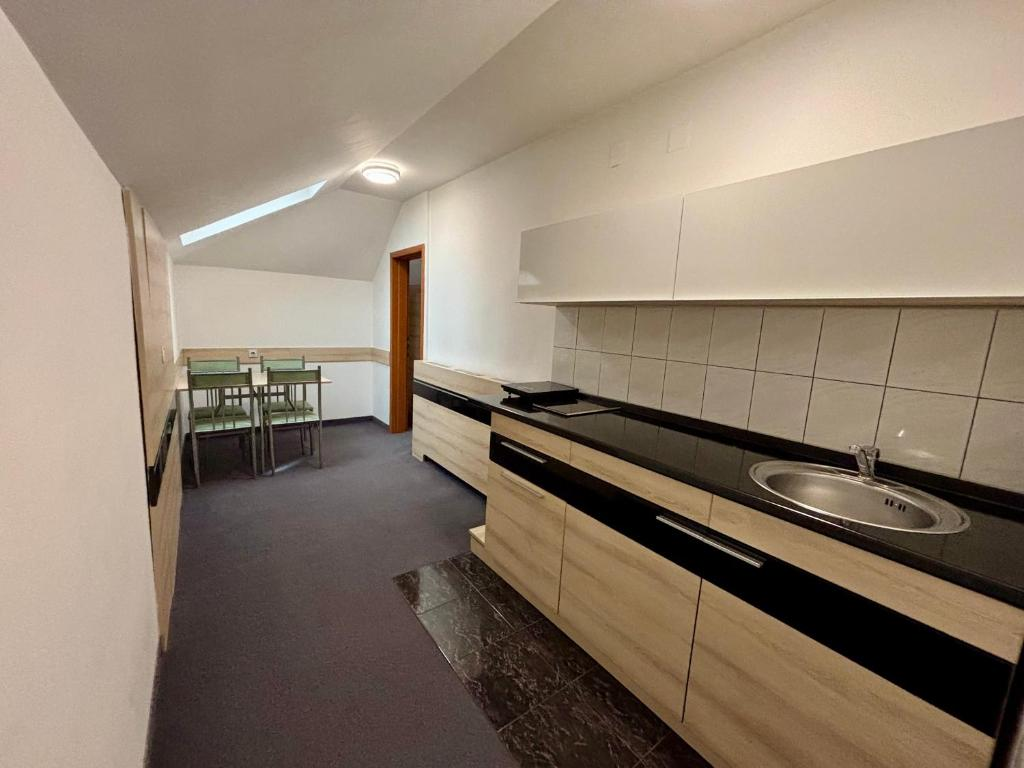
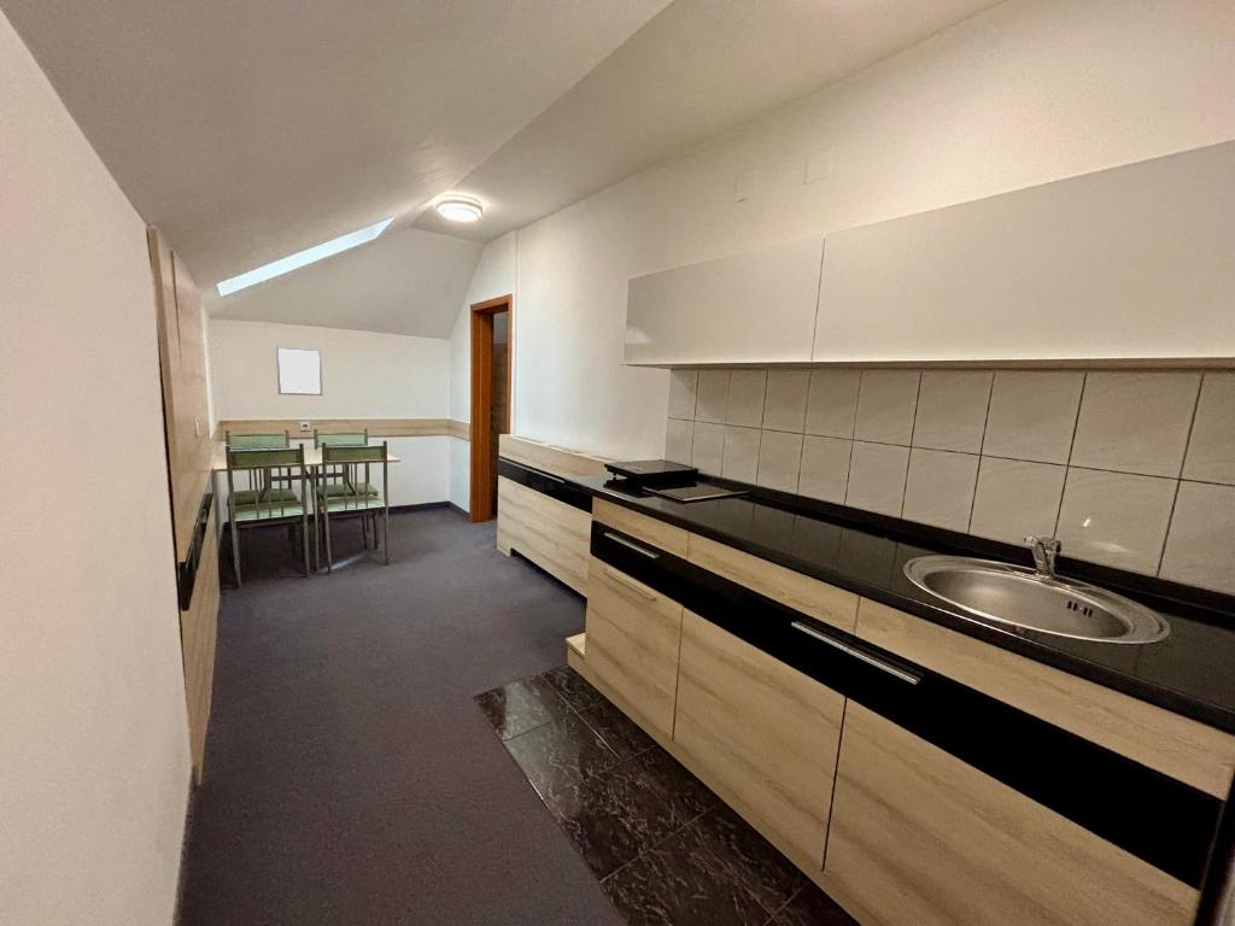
+ wall art [275,345,324,397]
